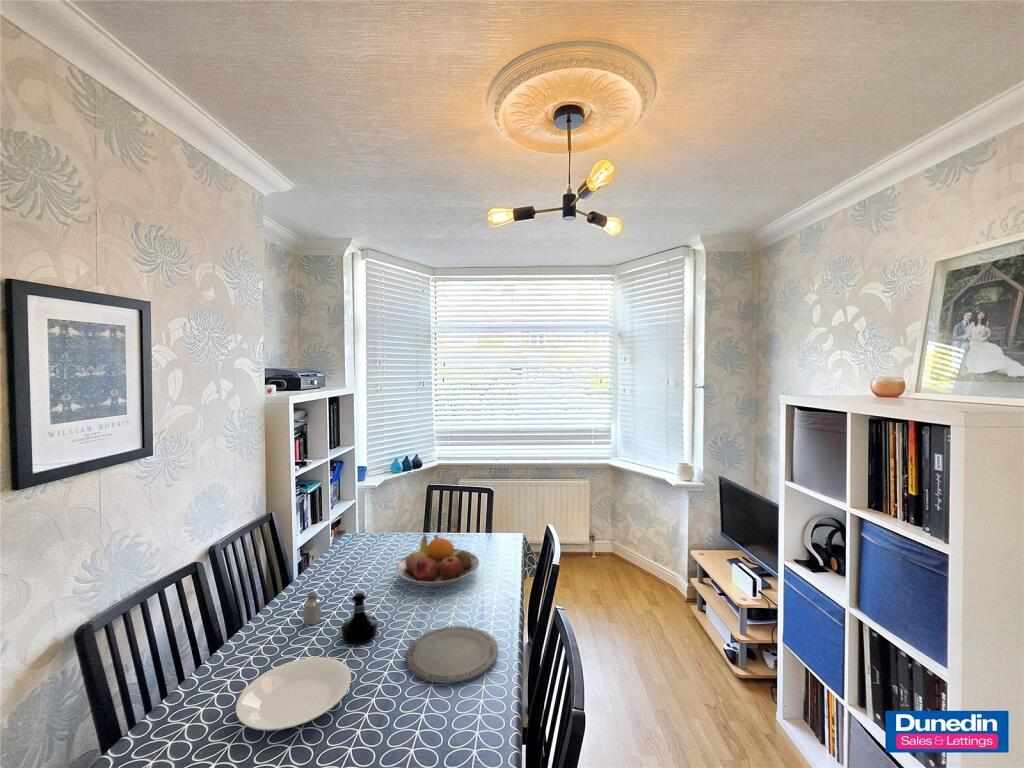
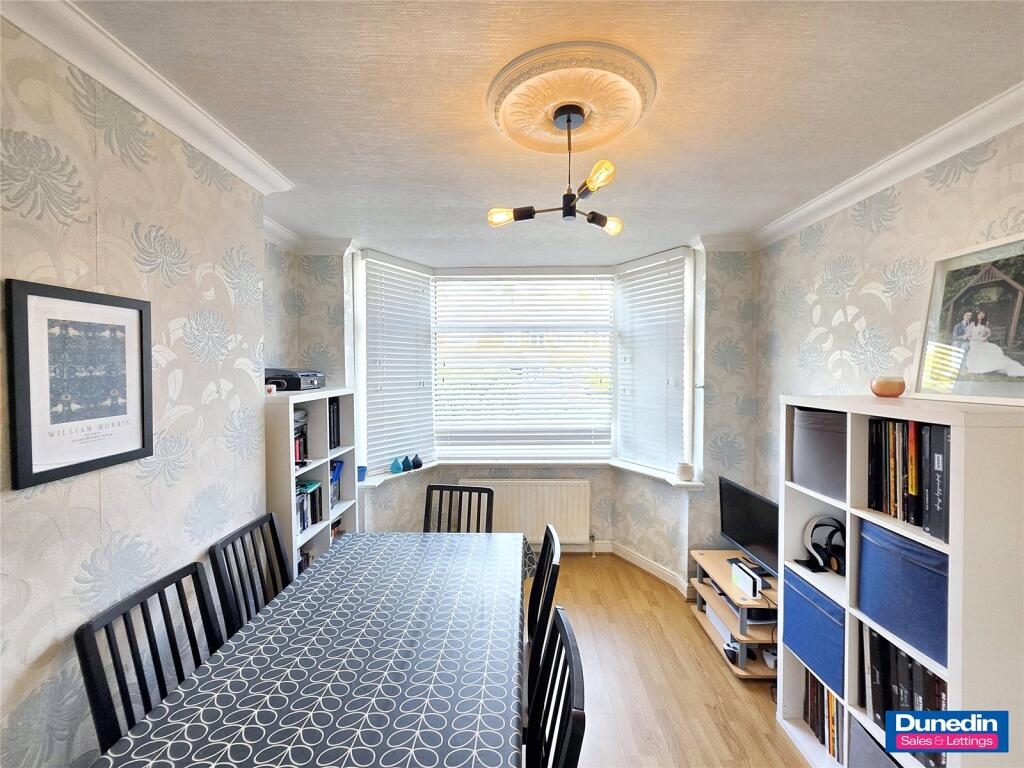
- tequila bottle [340,592,379,647]
- fruit bowl [395,534,481,588]
- plate [235,656,352,732]
- plate [405,625,499,684]
- saltshaker [303,591,322,626]
